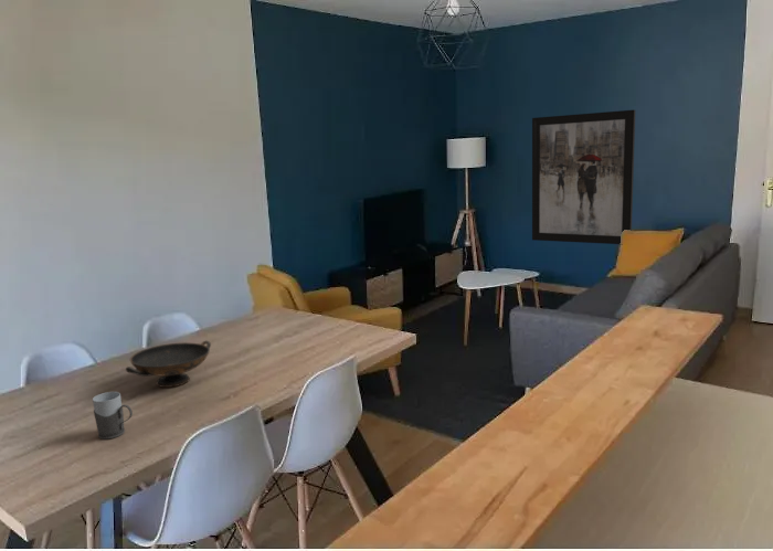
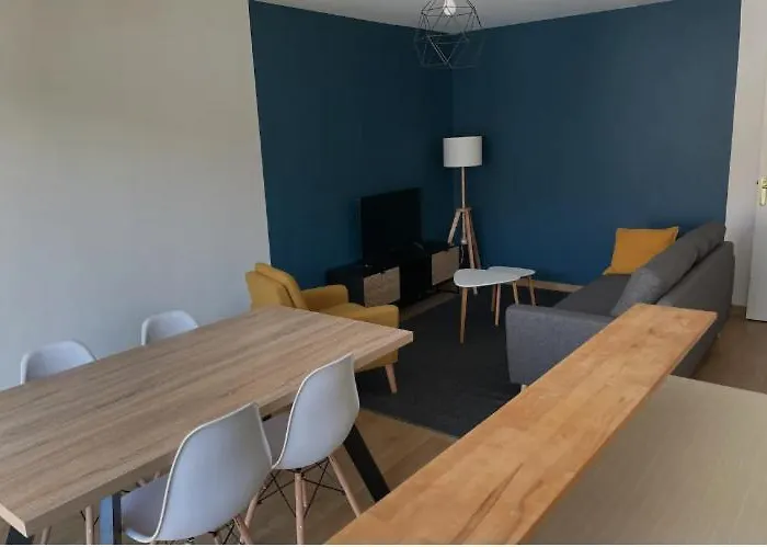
- decorative bowl [125,340,212,389]
- mug [92,391,134,439]
- wall art [531,109,636,245]
